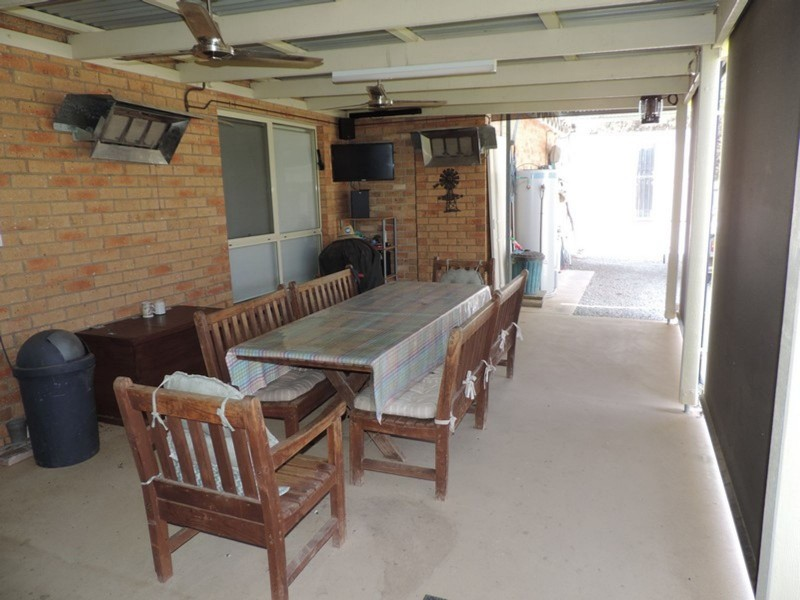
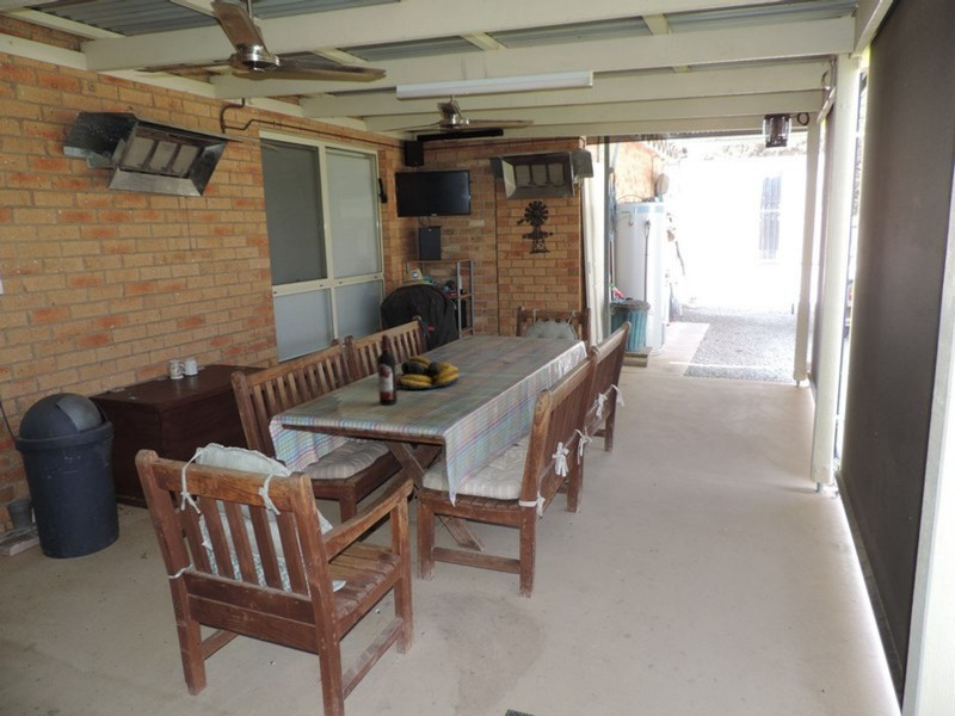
+ fruit bowl [396,356,460,390]
+ wine bottle [376,334,399,406]
